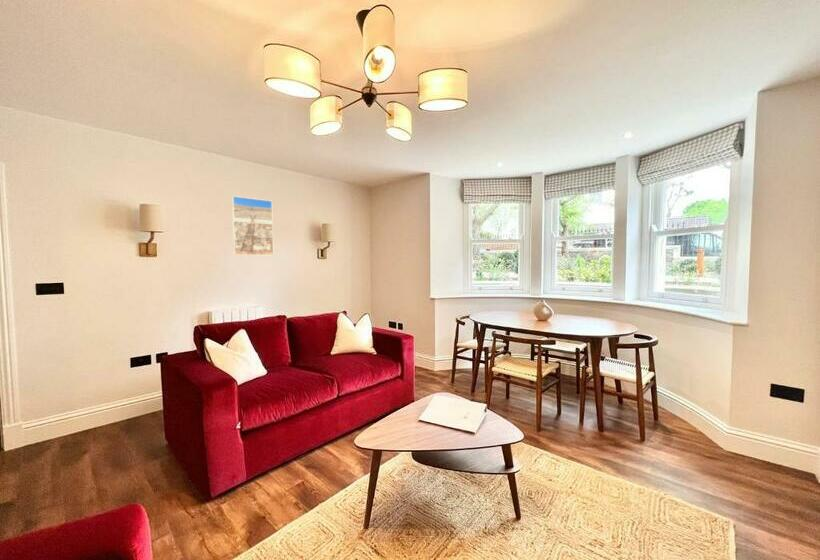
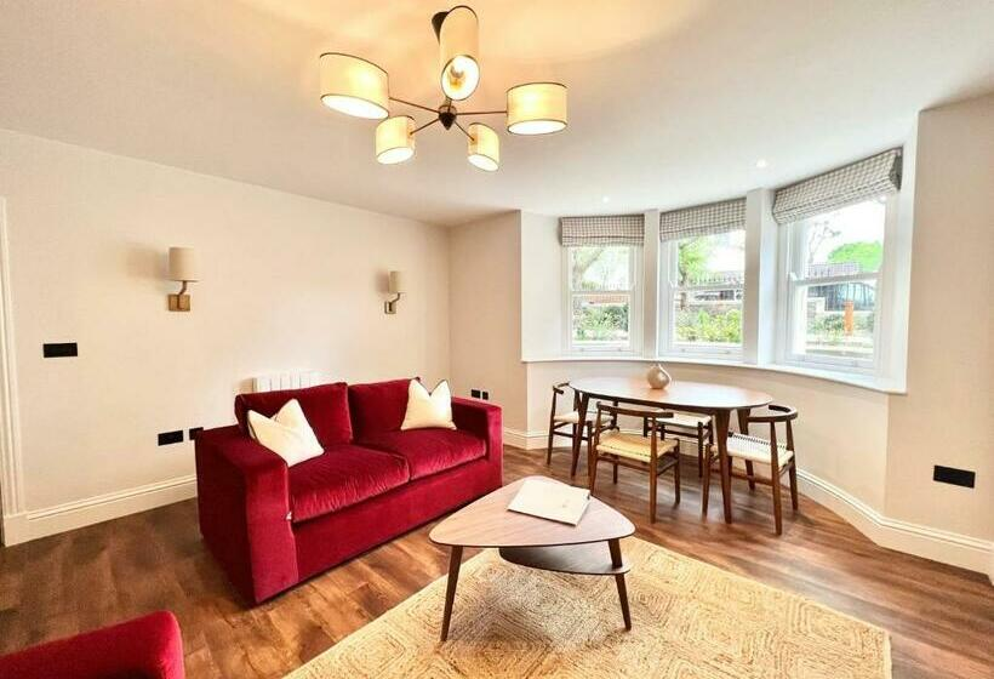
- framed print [231,195,275,256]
